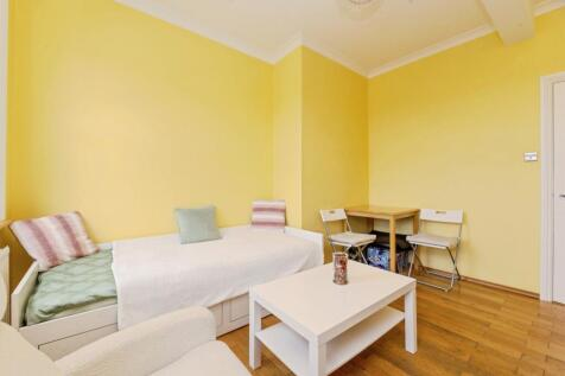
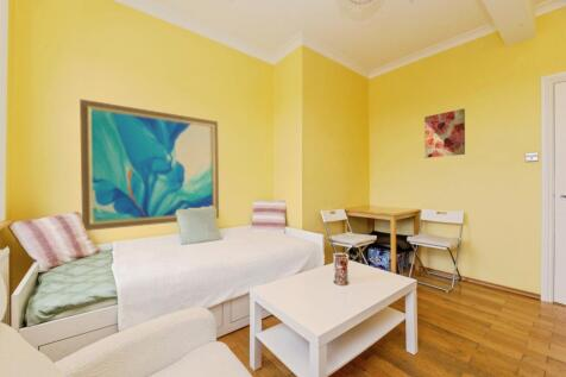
+ wall art [78,98,220,232]
+ wall art [423,108,466,159]
